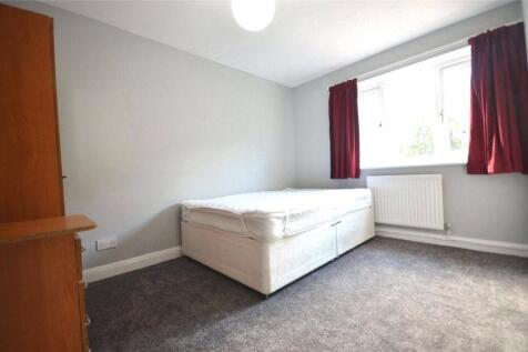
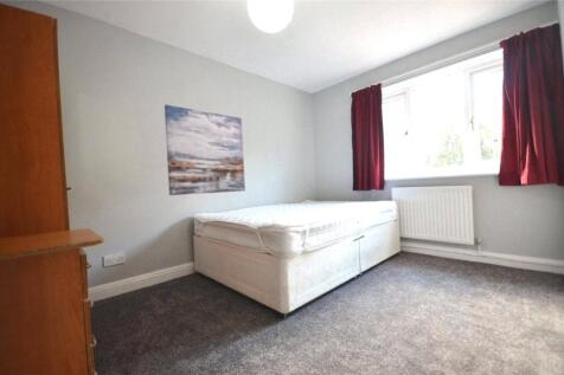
+ wall art [164,104,246,196]
